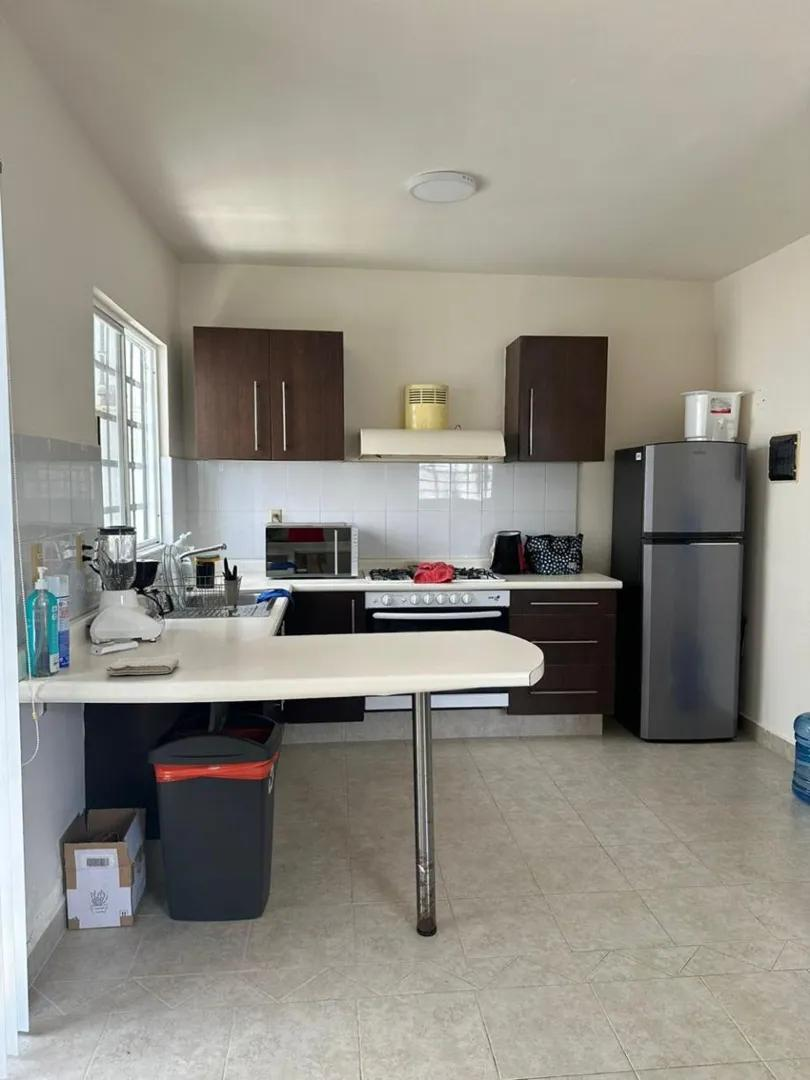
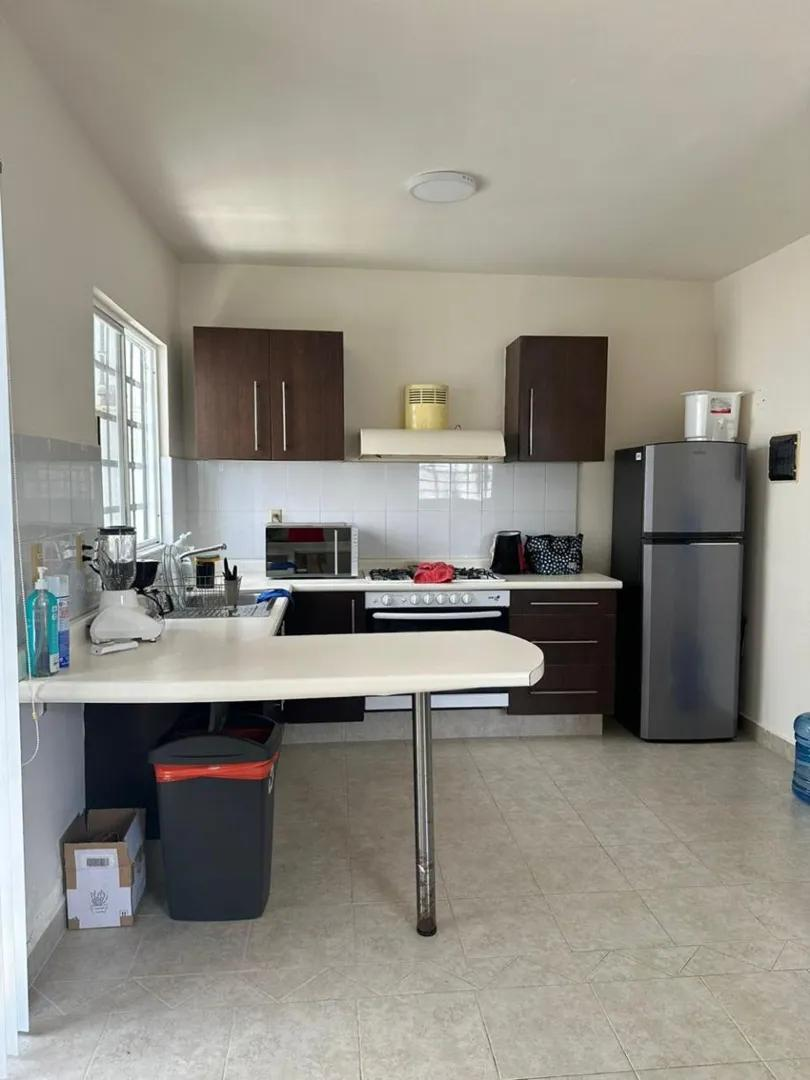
- washcloth [105,656,180,676]
